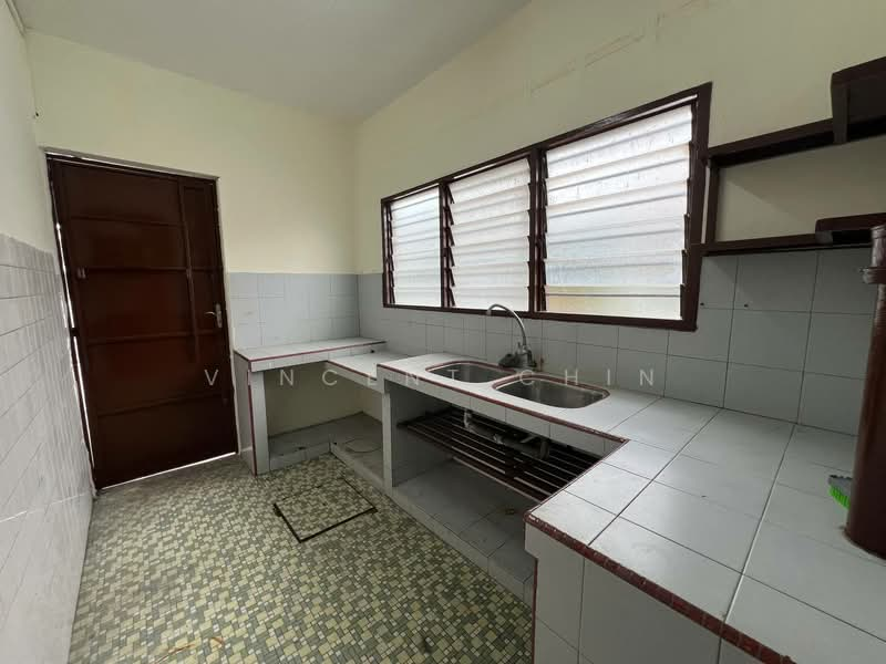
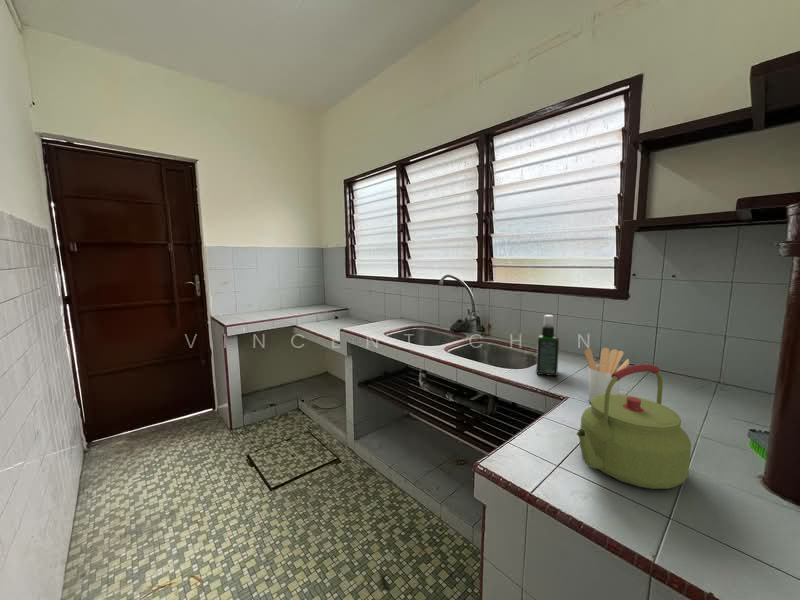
+ utensil holder [584,347,631,404]
+ kettle [576,363,692,490]
+ spray bottle [535,314,560,377]
